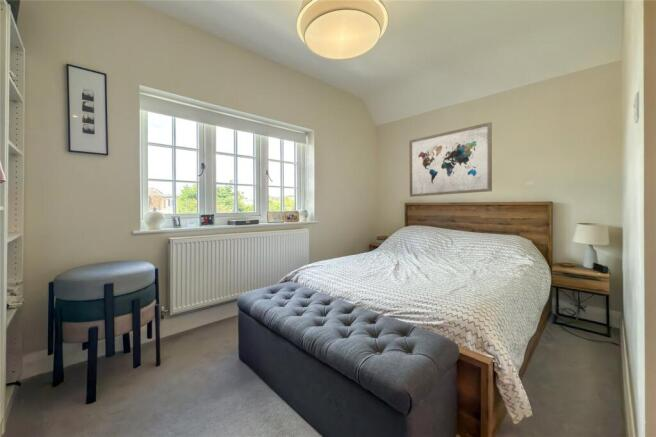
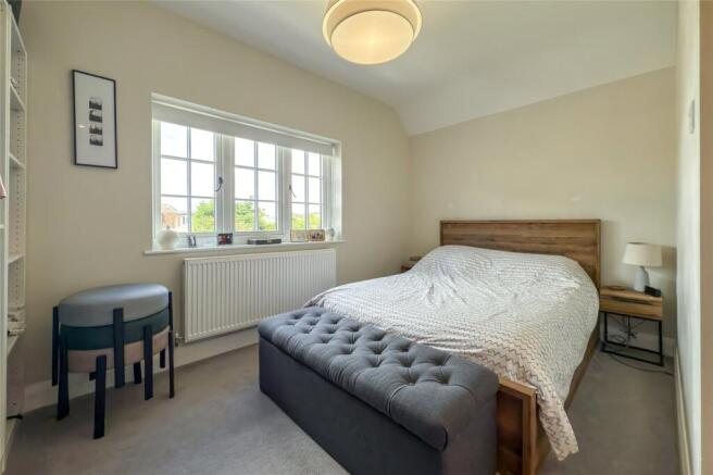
- wall art [408,121,493,198]
